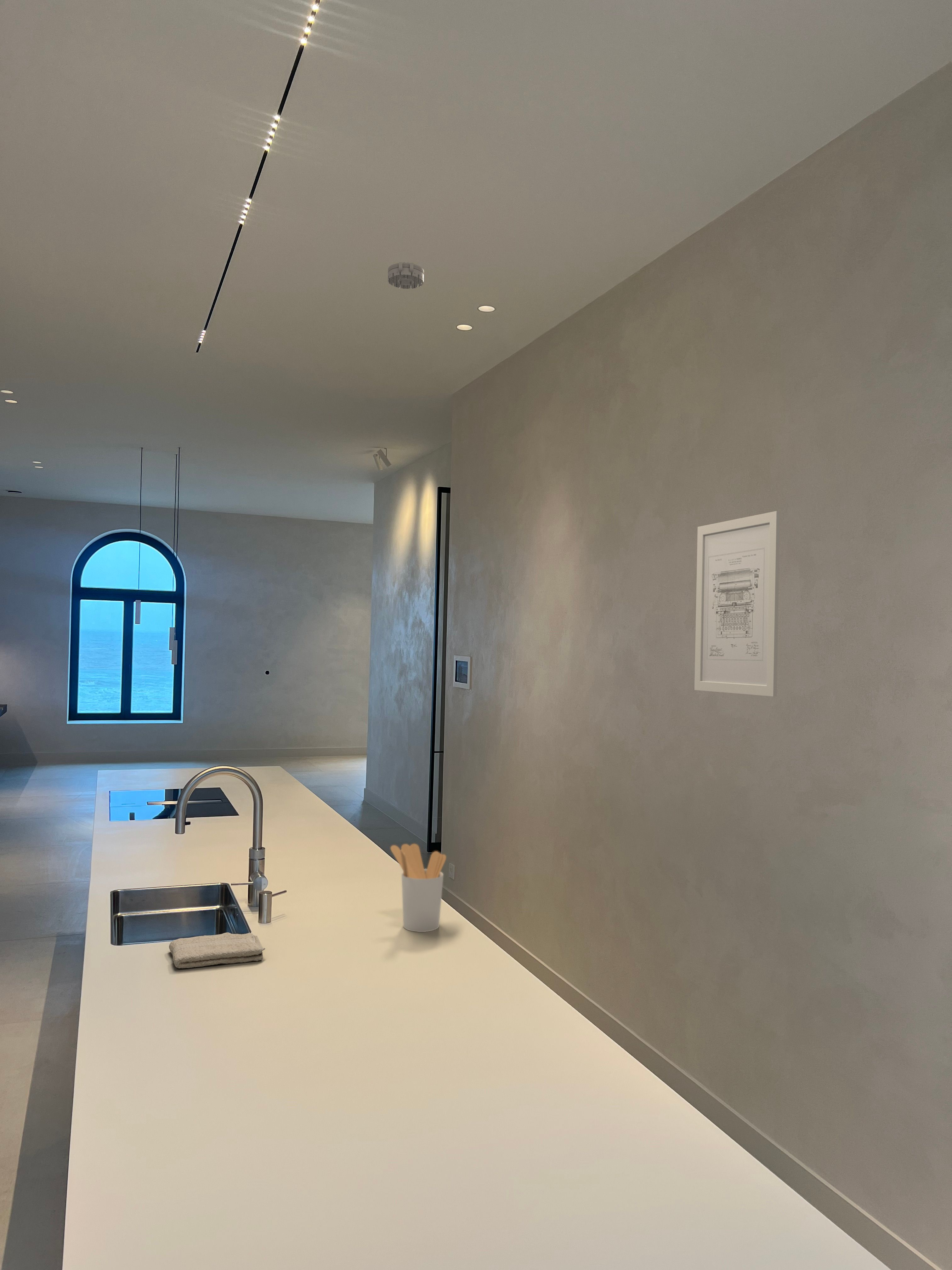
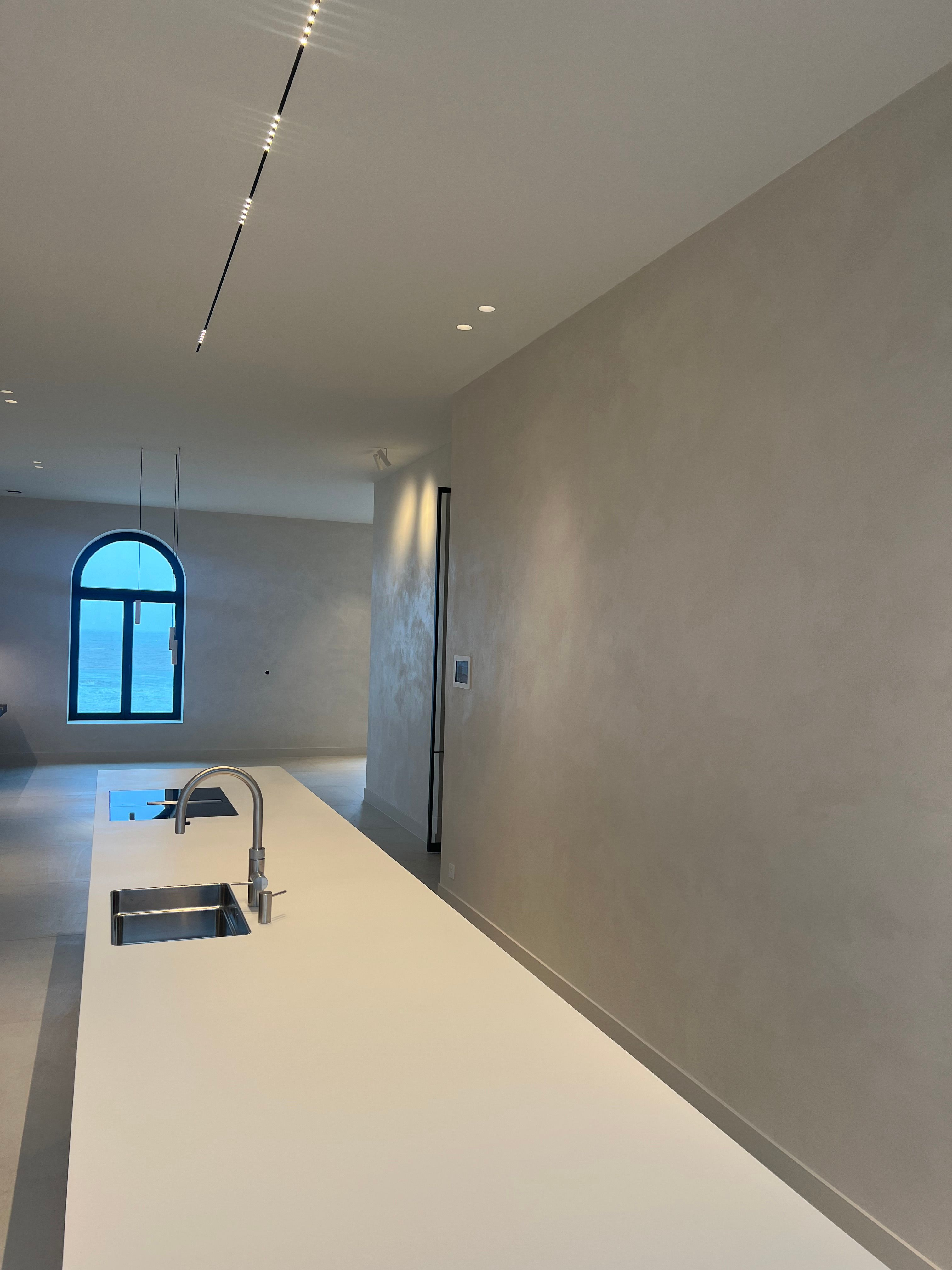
- washcloth [169,932,265,969]
- smoke detector [388,262,424,289]
- utensil holder [390,843,447,932]
- wall art [694,511,780,697]
